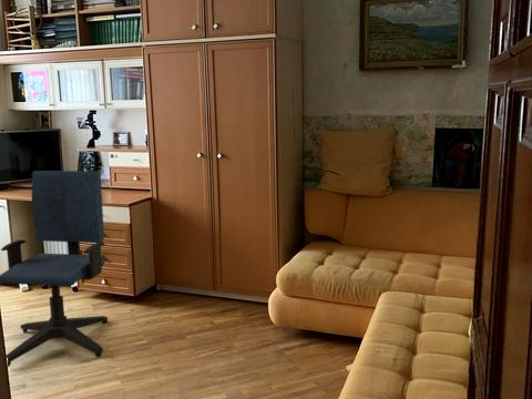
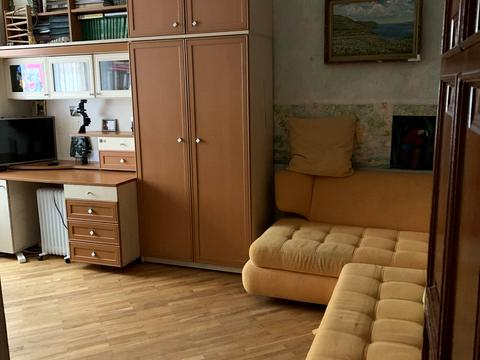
- office chair [0,170,109,368]
